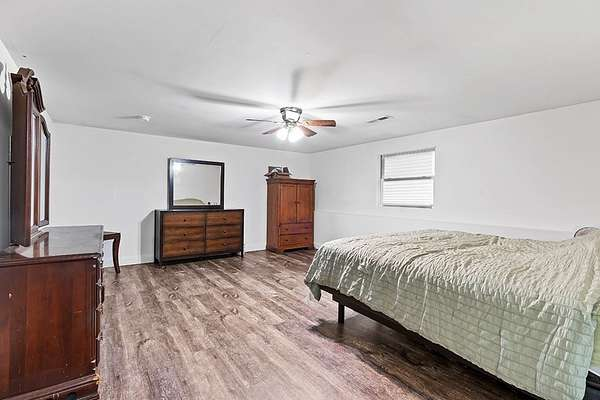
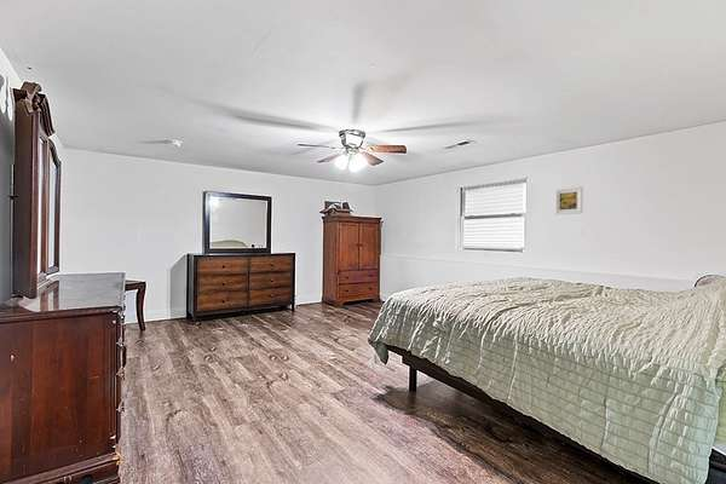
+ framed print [553,185,584,215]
